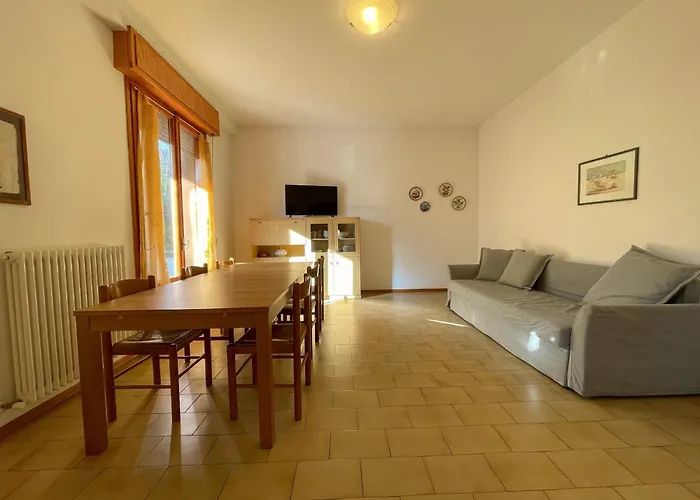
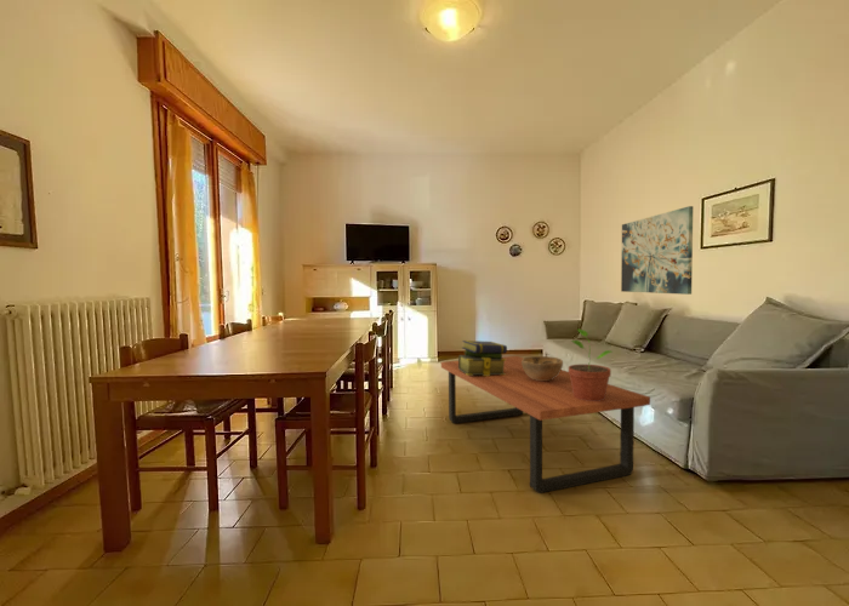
+ potted plant [568,327,614,401]
+ coffee table [440,355,651,494]
+ decorative bowl [522,355,564,381]
+ stack of books [457,339,508,376]
+ wall art [620,205,694,296]
